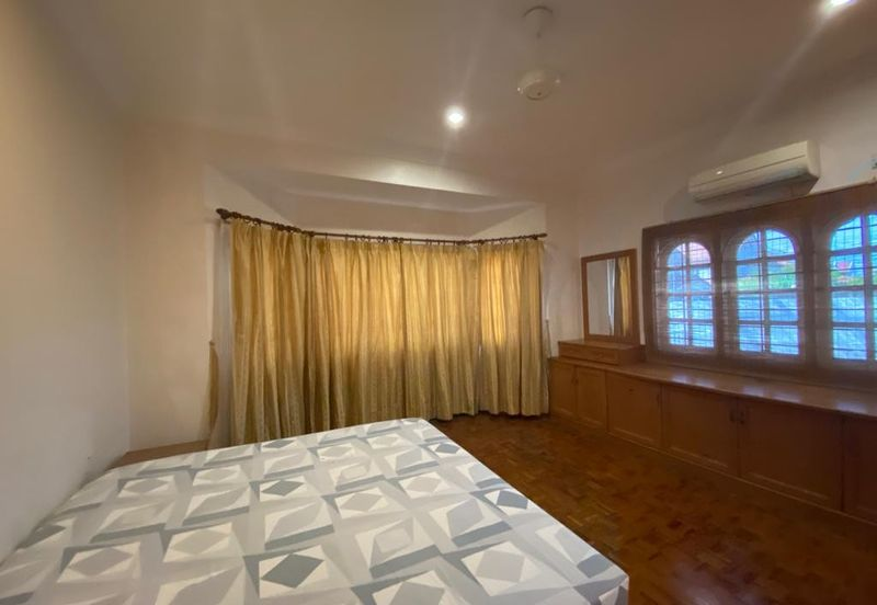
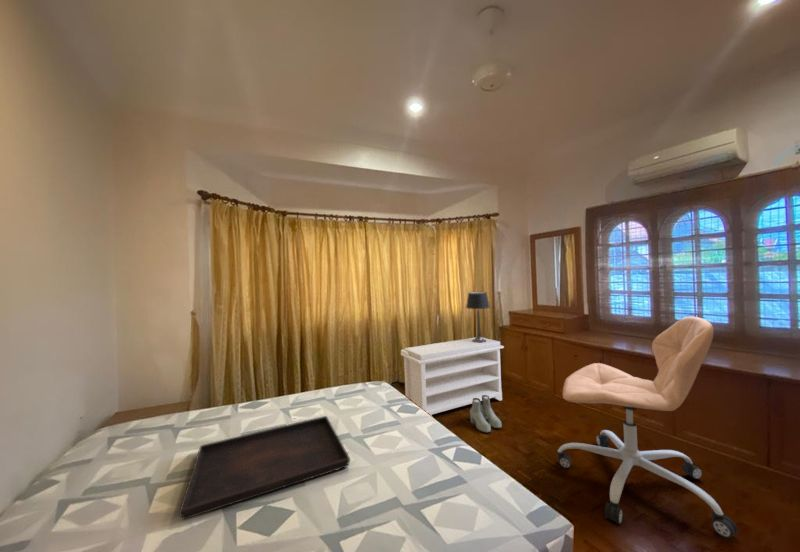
+ boots [469,395,503,434]
+ bench [400,336,505,417]
+ office chair [556,315,739,539]
+ serving tray [178,415,351,521]
+ table lamp [465,291,491,343]
